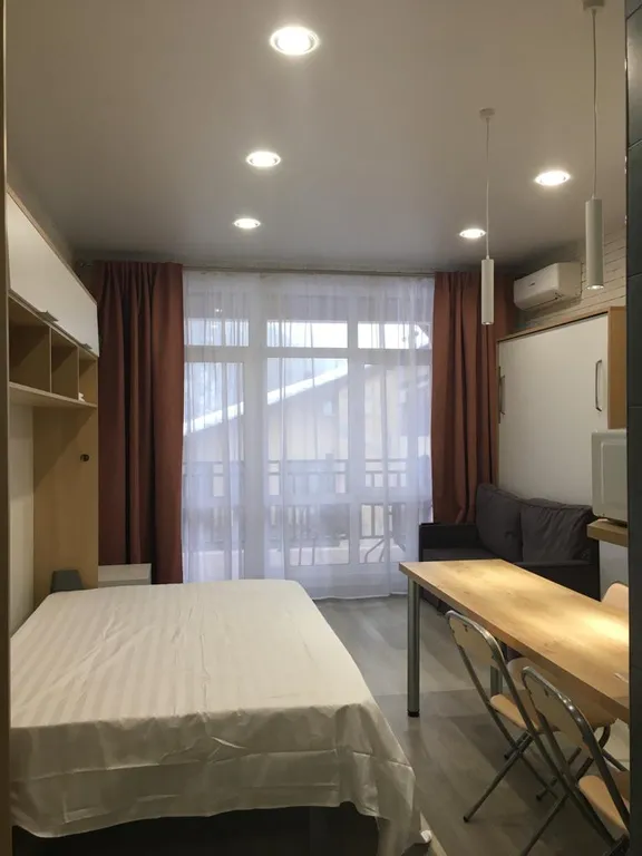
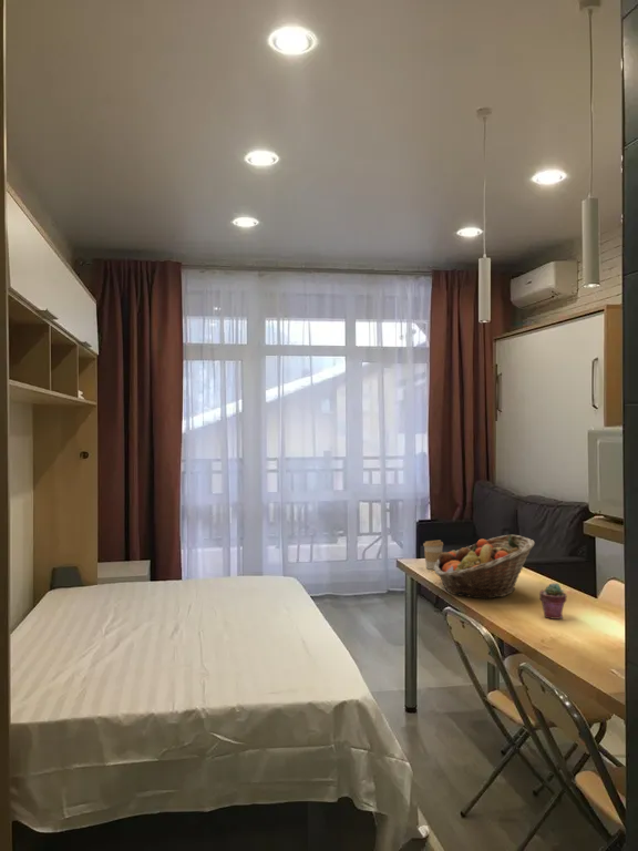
+ fruit basket [433,534,536,601]
+ coffee cup [422,540,444,571]
+ potted succulent [538,582,568,621]
